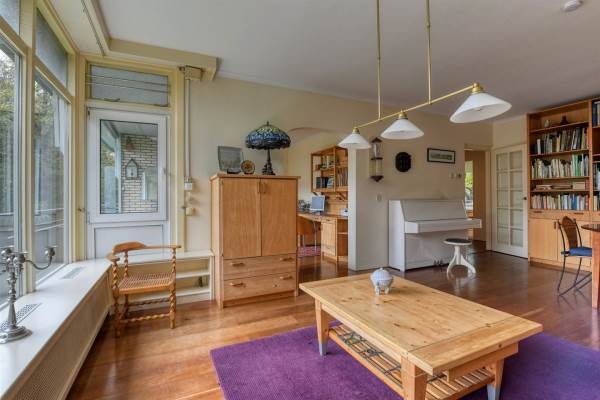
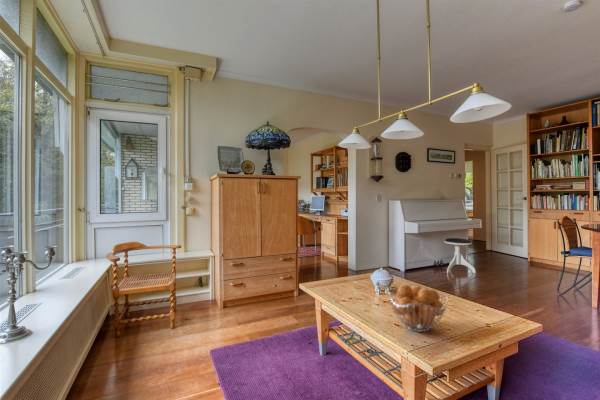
+ fruit basket [387,284,449,333]
